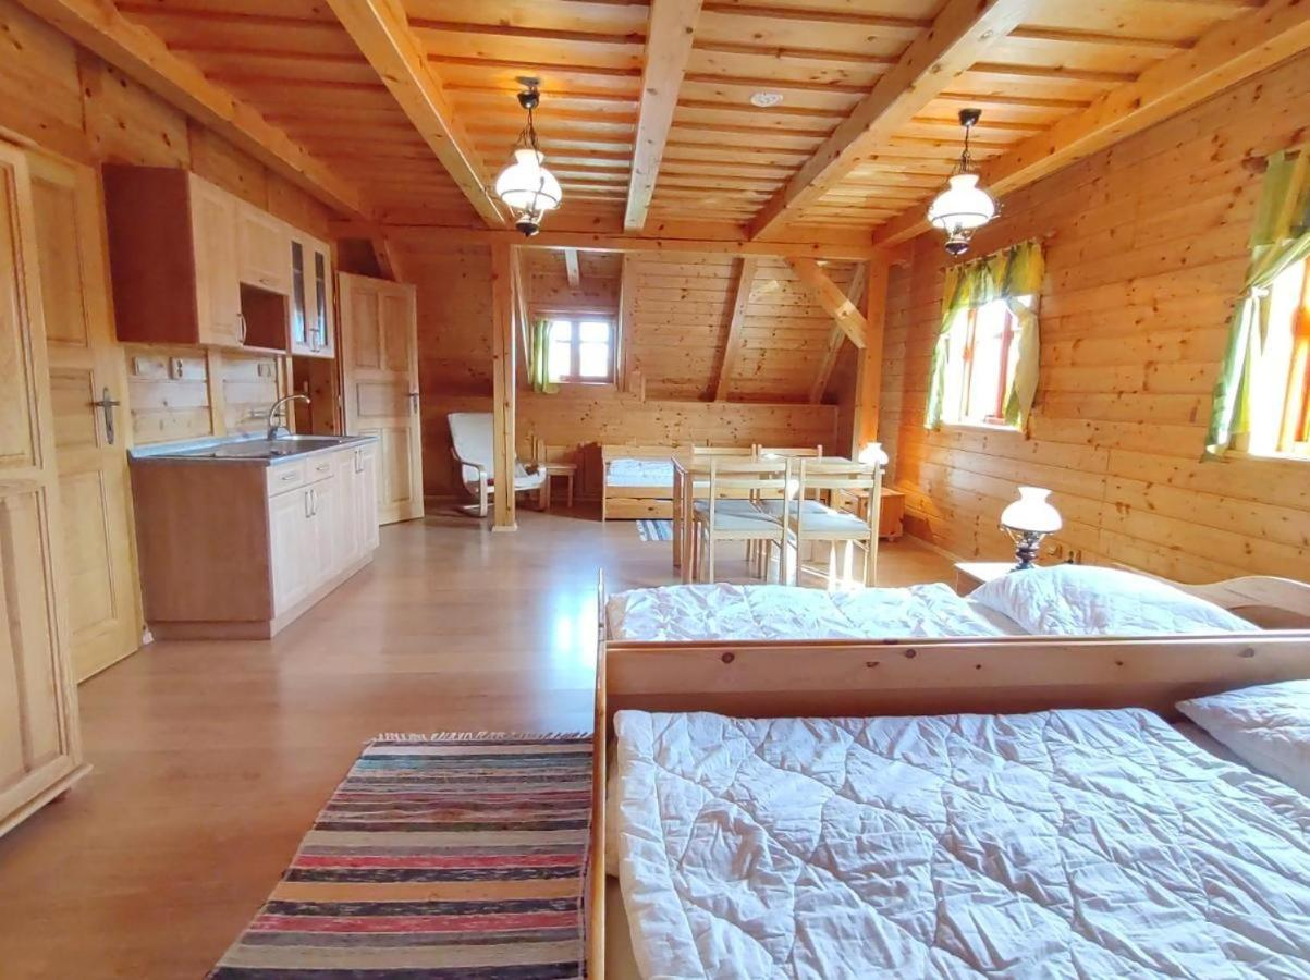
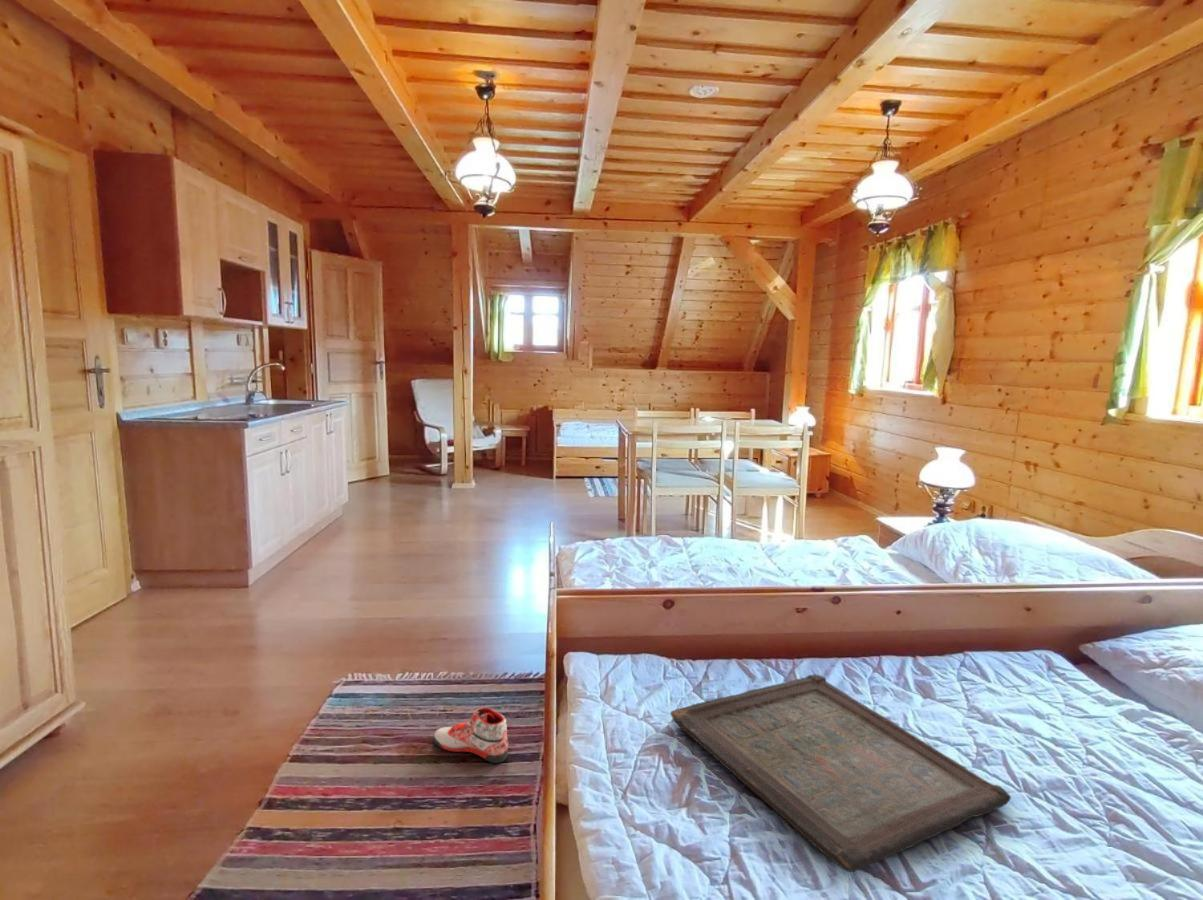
+ sneaker [432,706,509,764]
+ serving tray [669,673,1012,873]
